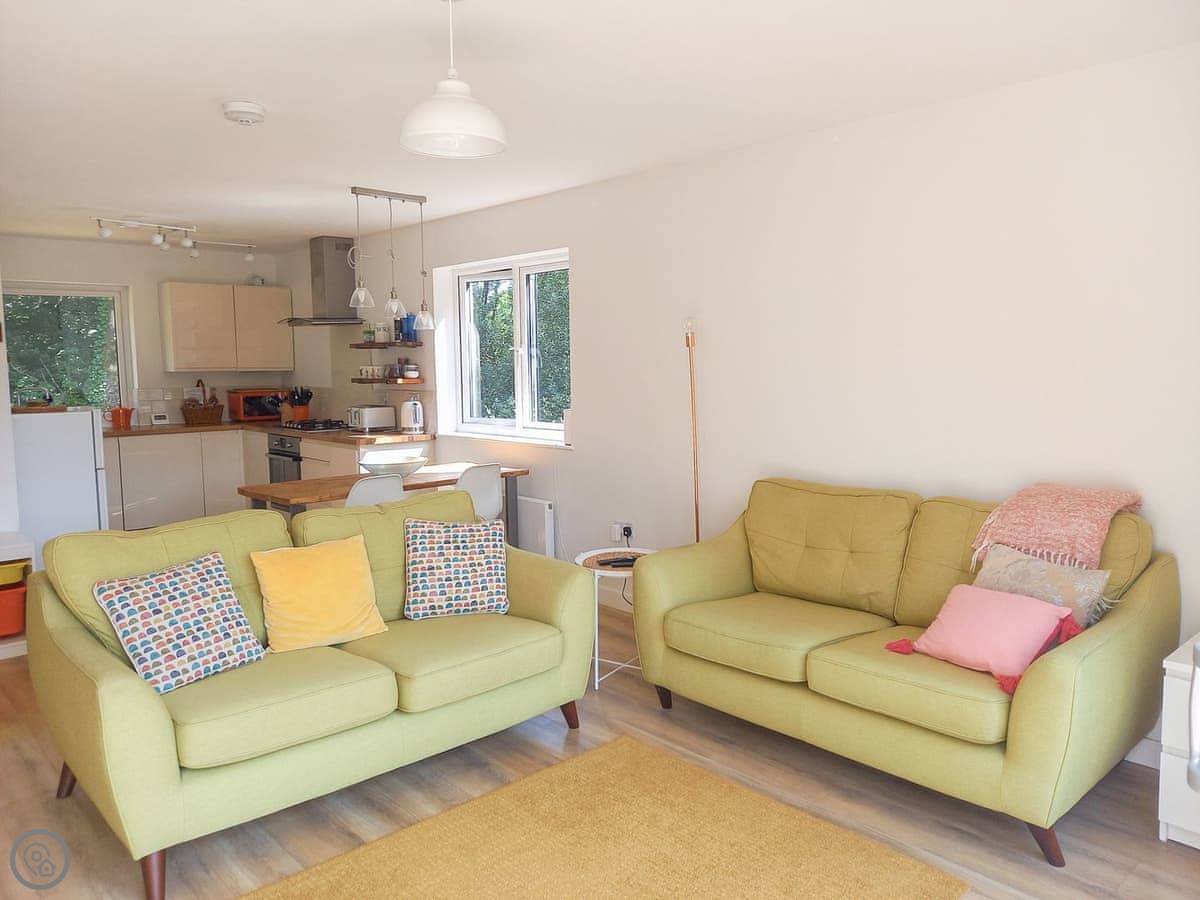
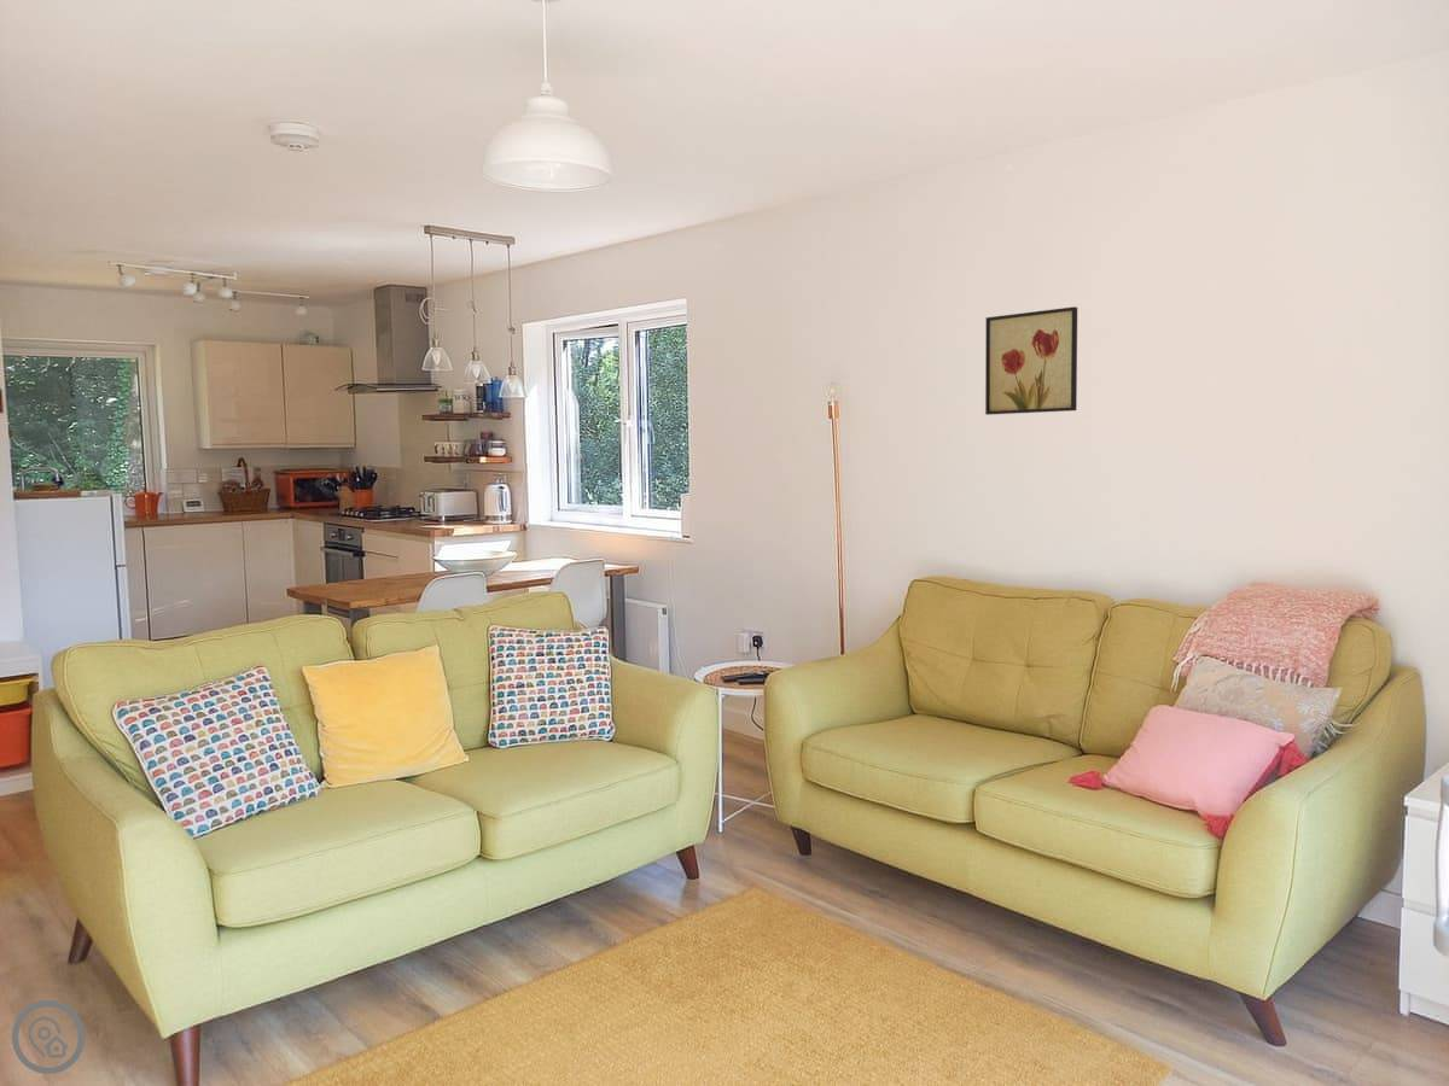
+ wall art [984,305,1078,416]
